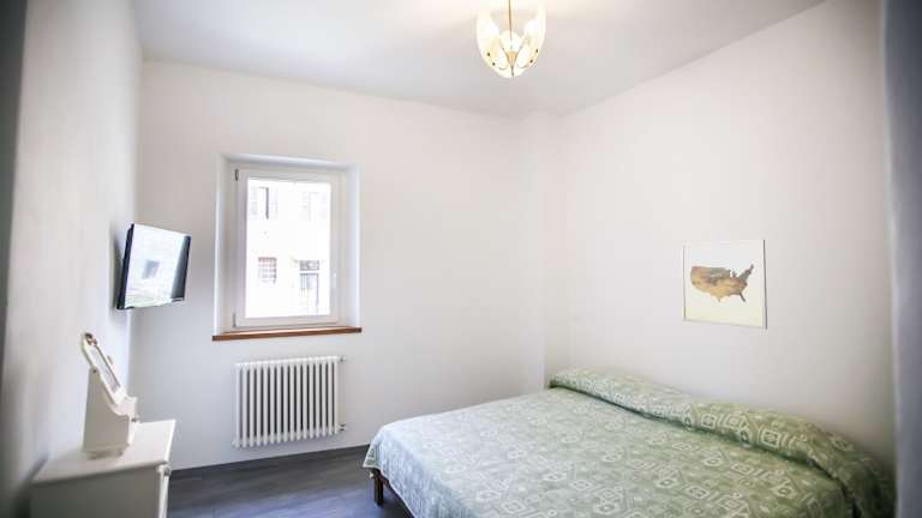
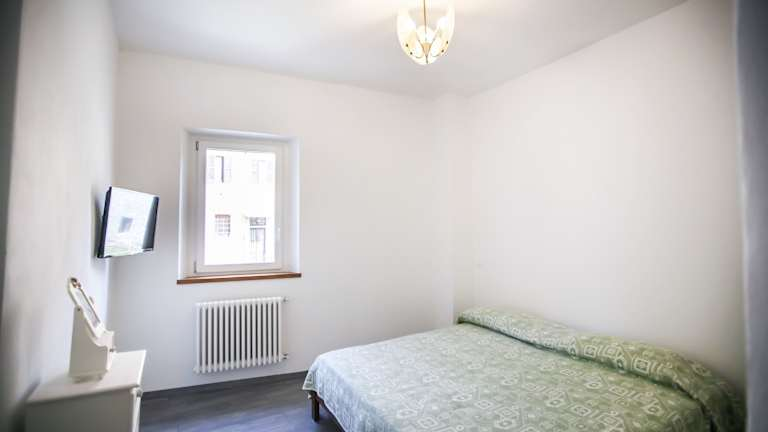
- wall art [679,239,768,331]
